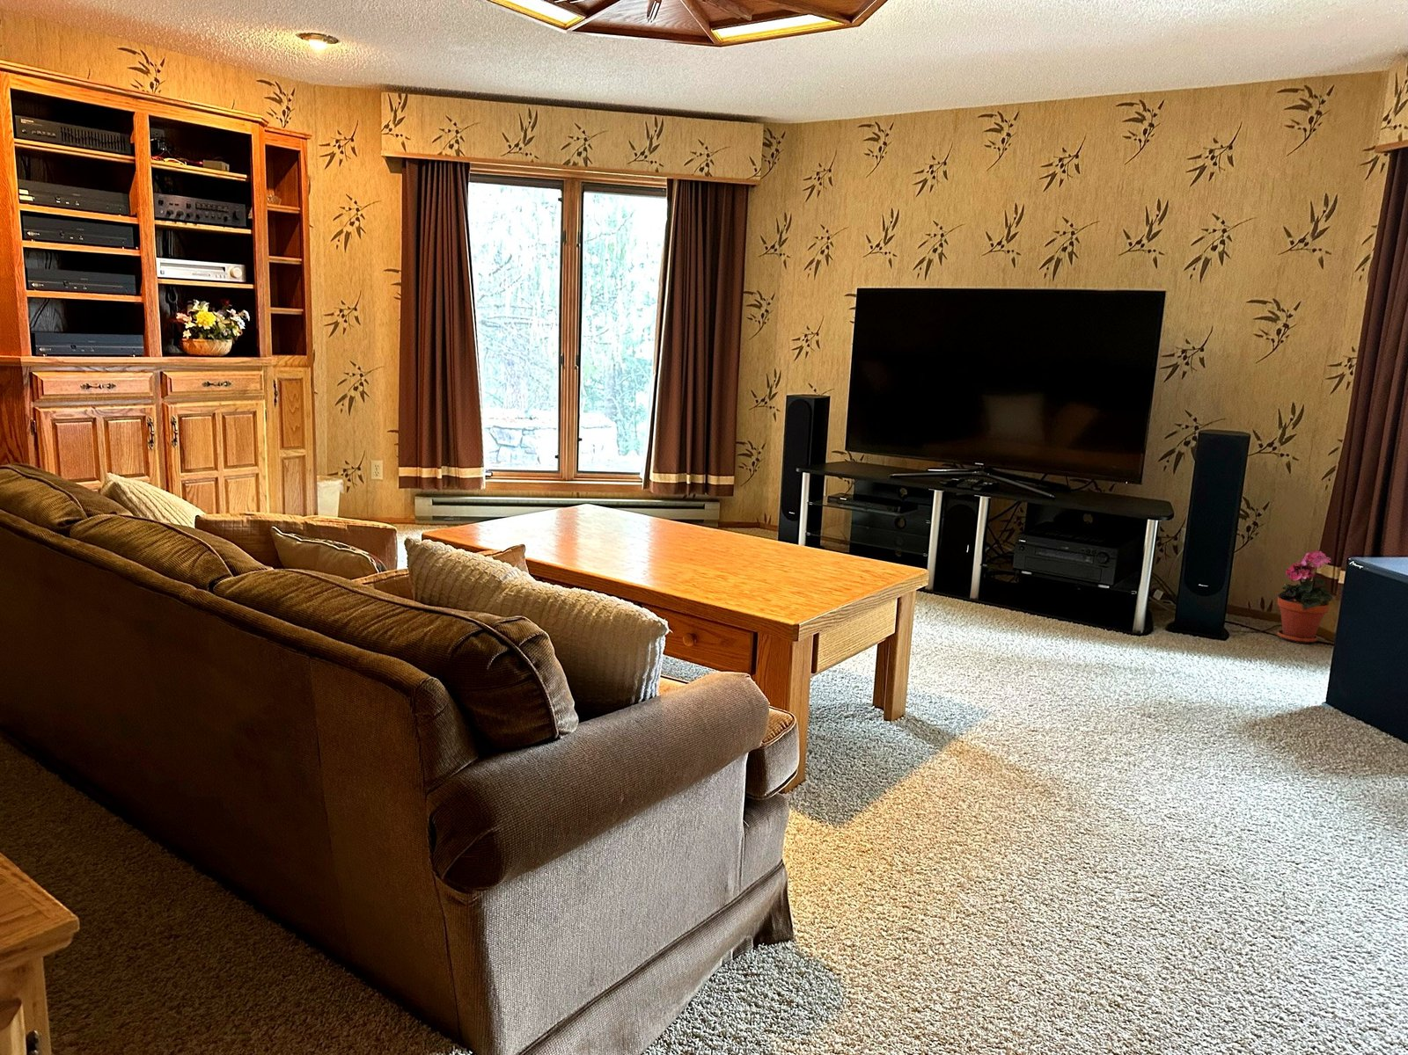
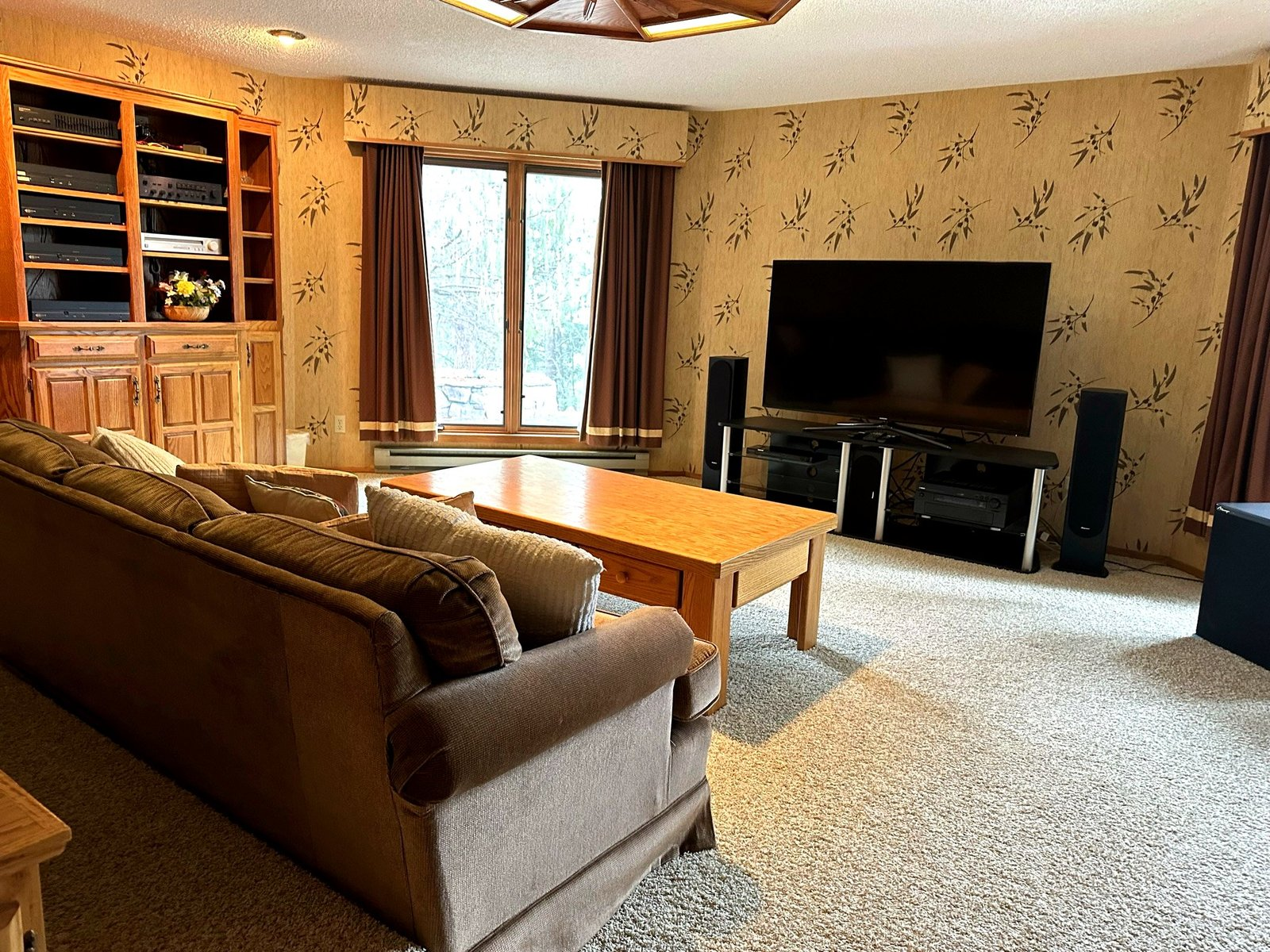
- potted plant [1276,550,1334,644]
